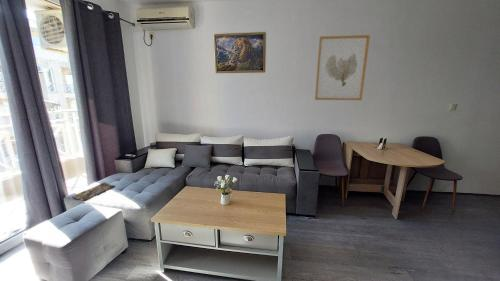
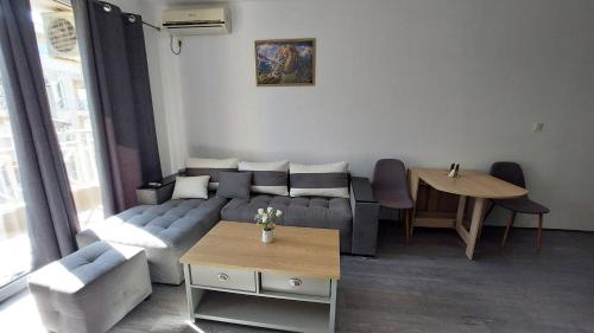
- wall art [314,34,371,101]
- magazine [71,181,116,202]
